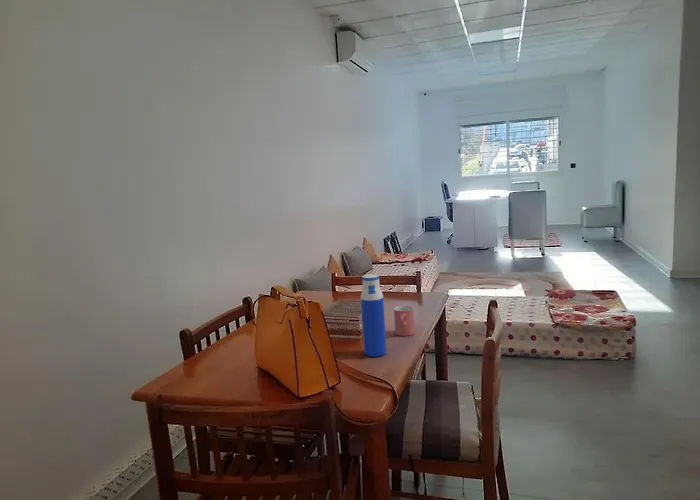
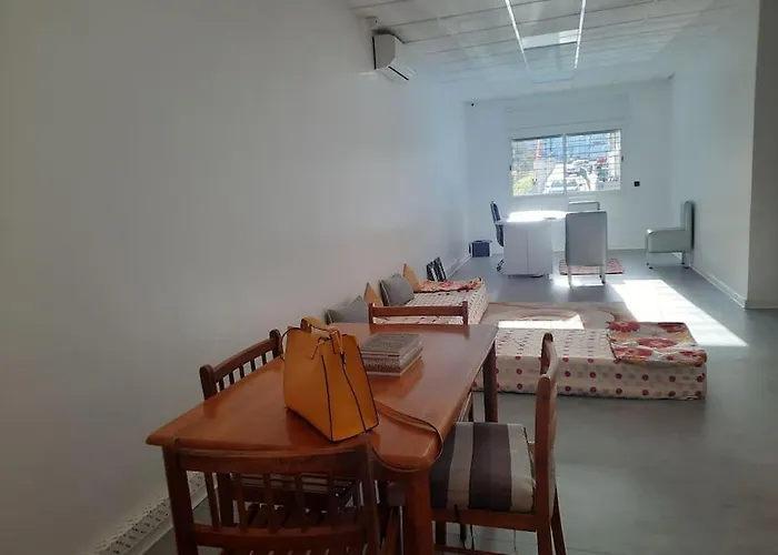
- cup [393,305,416,337]
- water bottle [360,273,387,358]
